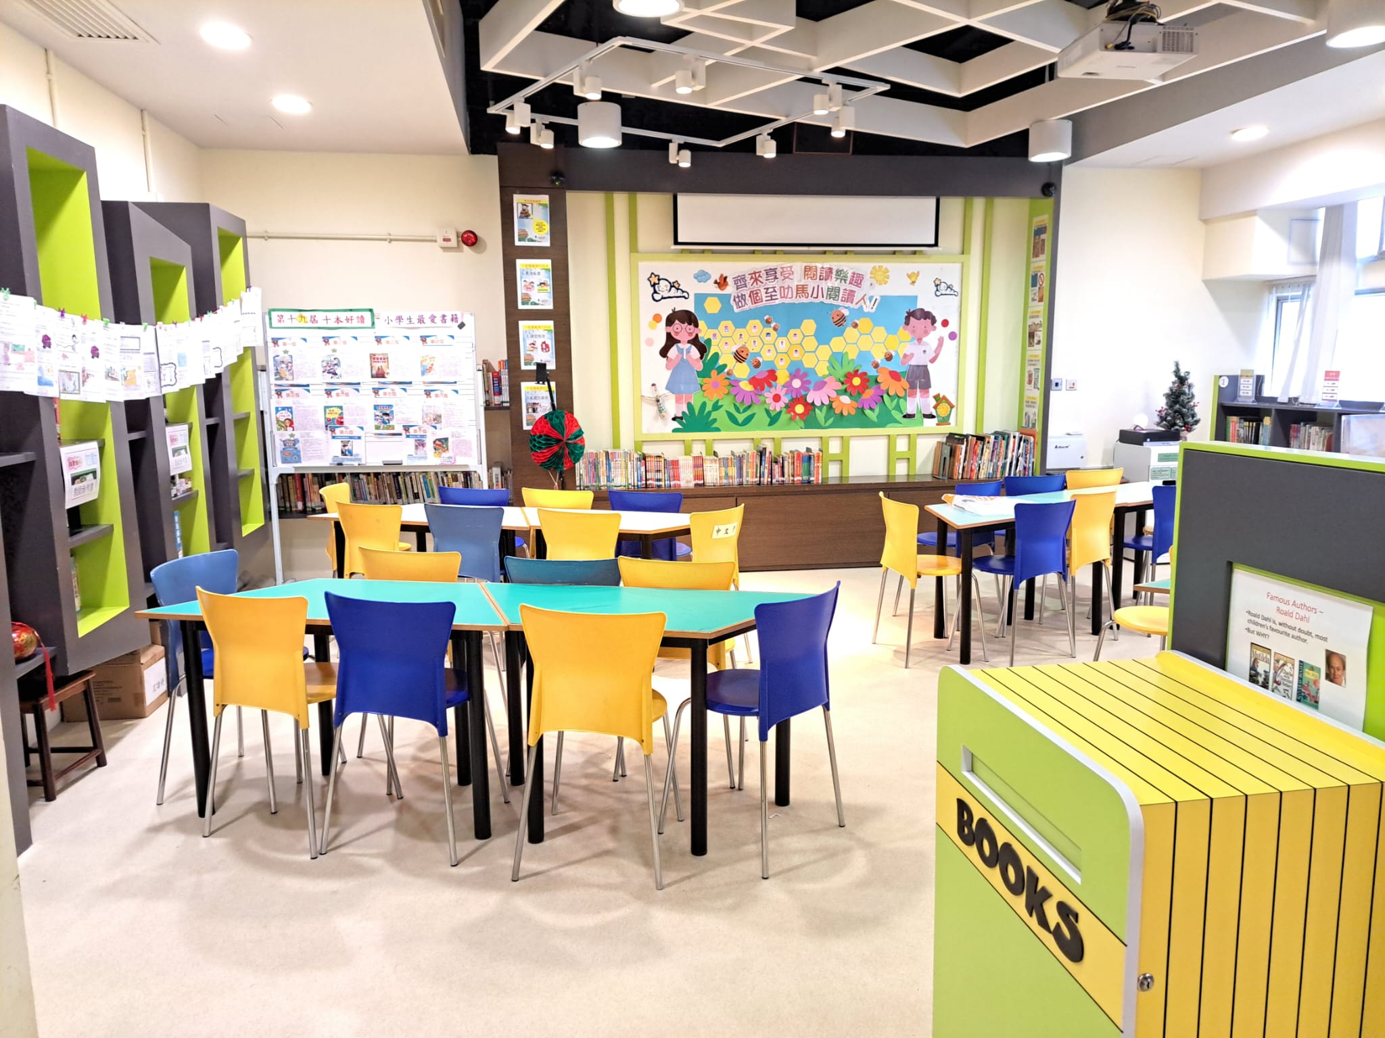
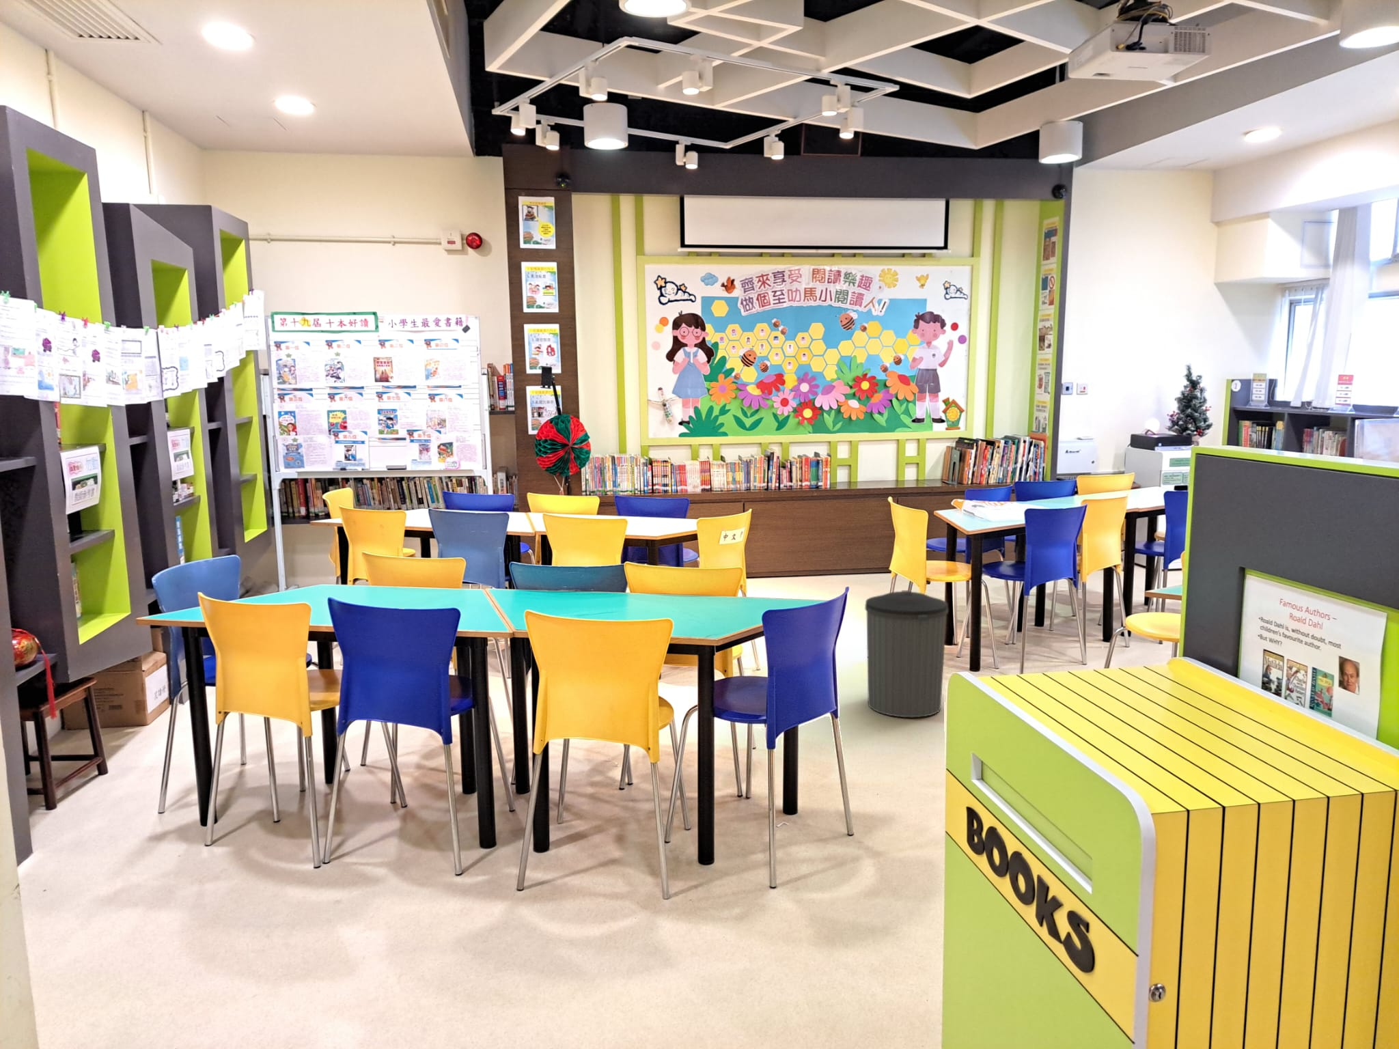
+ trash can [864,590,948,718]
